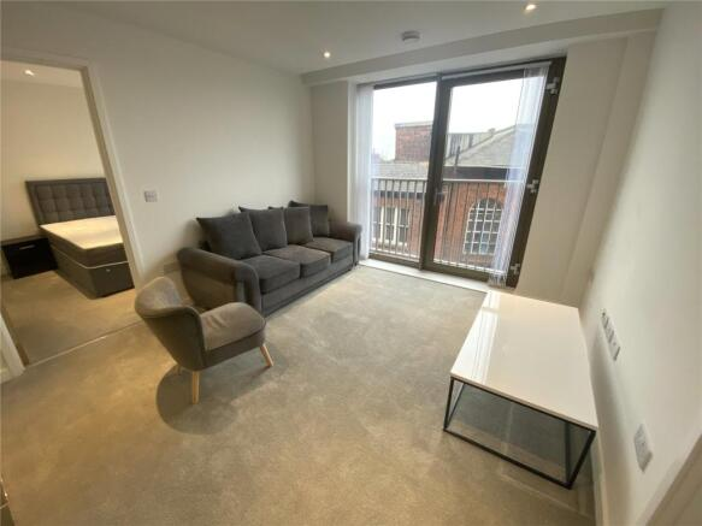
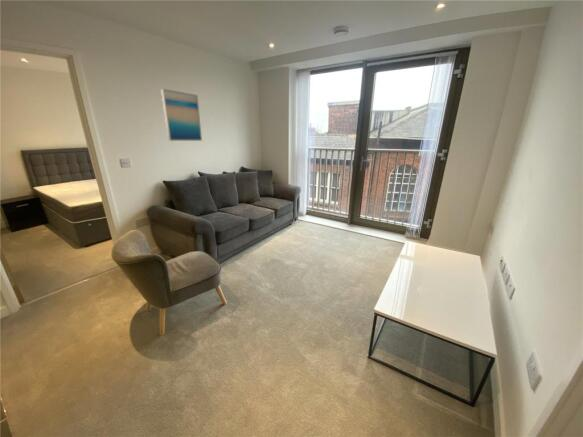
+ wall art [160,88,203,142]
